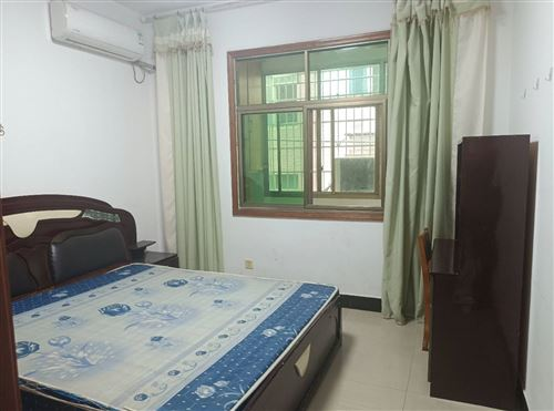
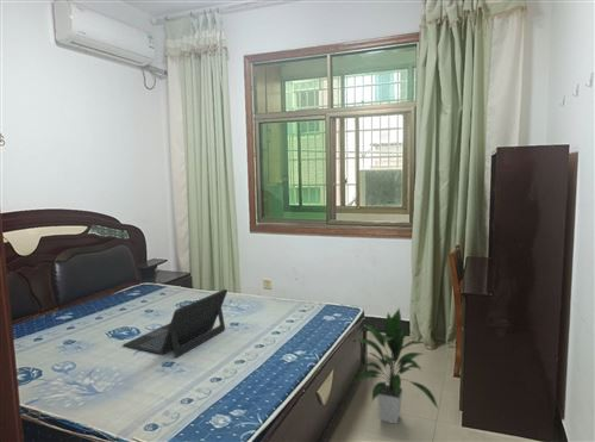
+ laptop [121,288,228,359]
+ indoor plant [350,306,440,425]
